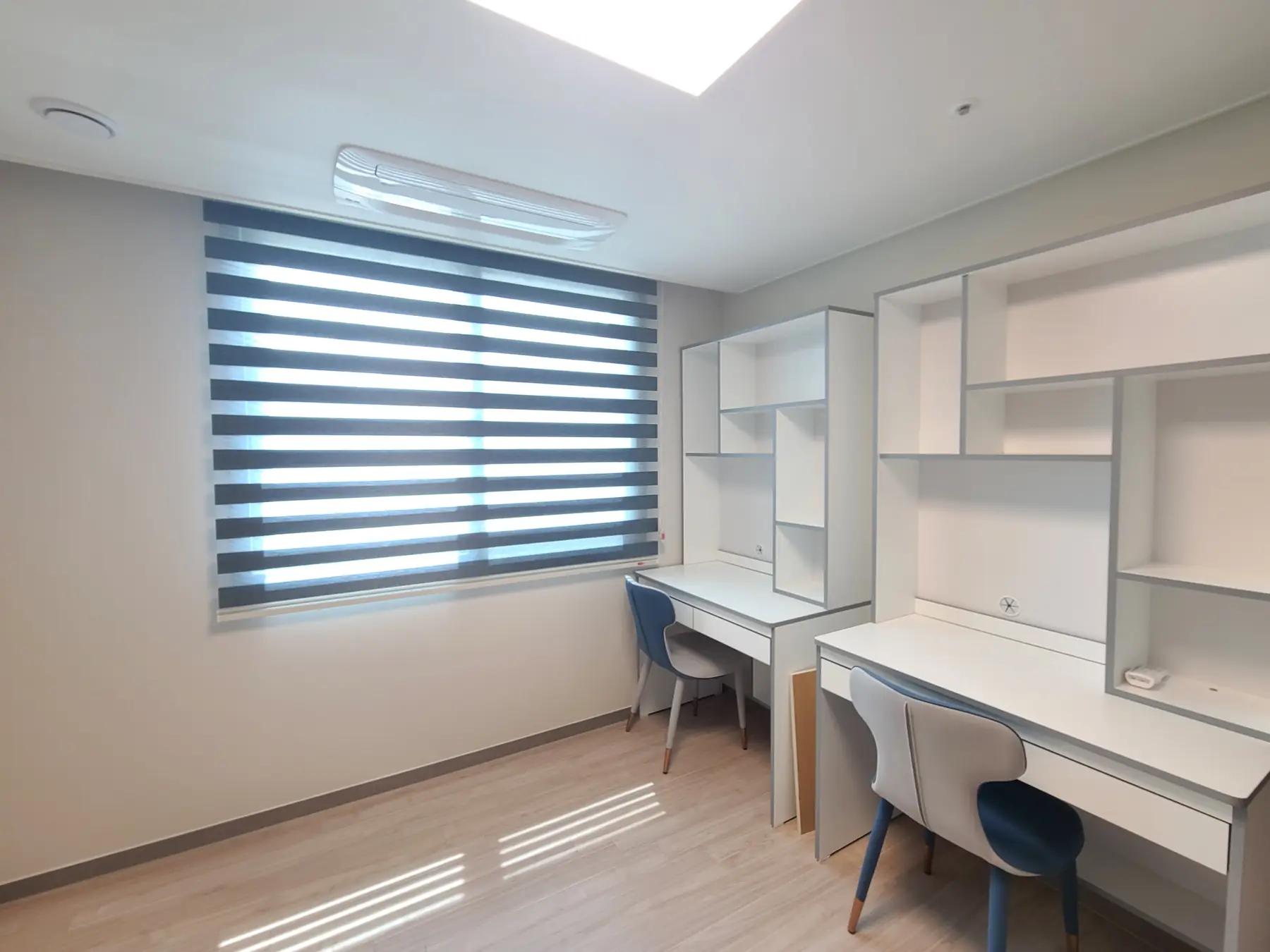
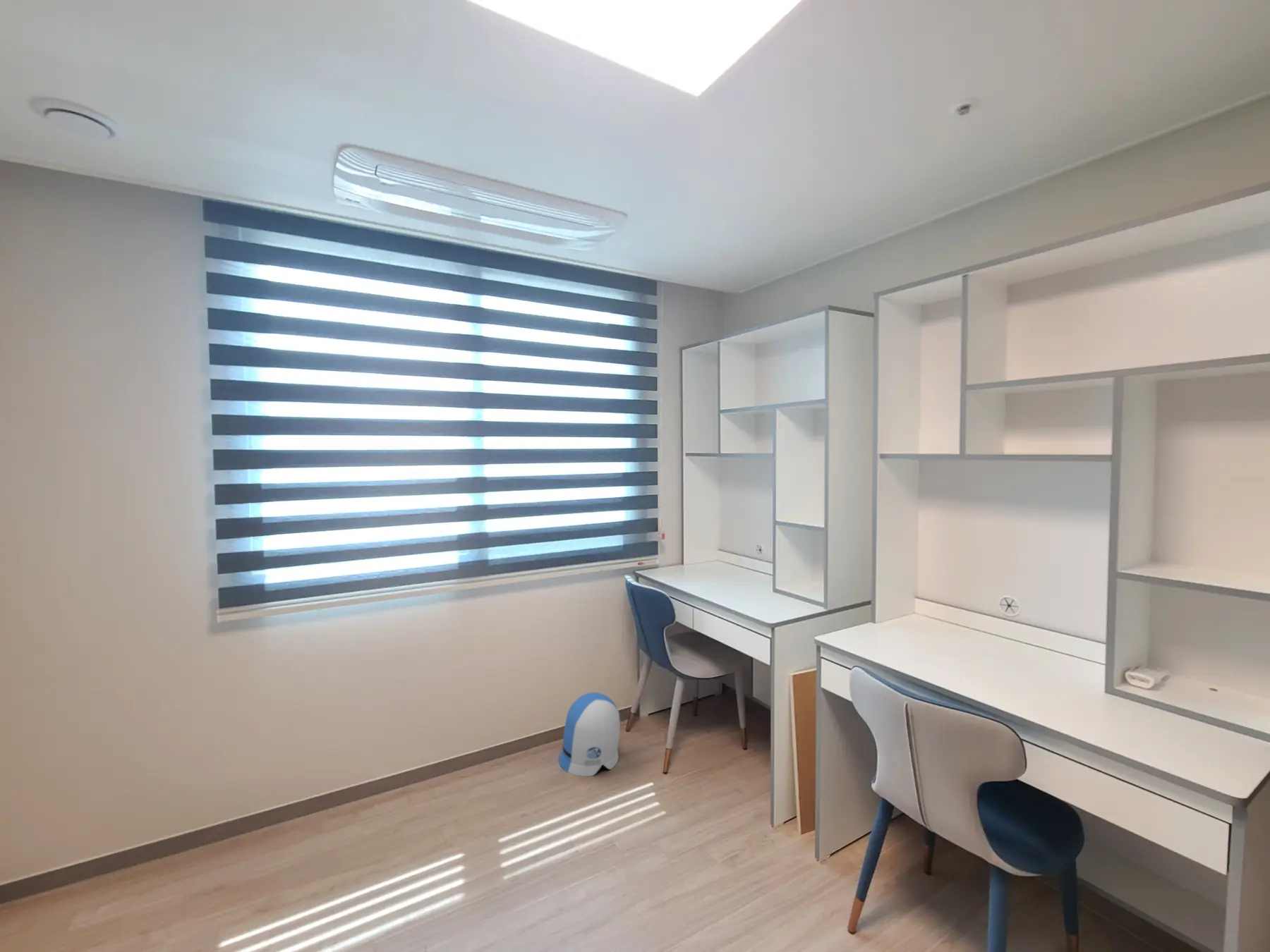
+ sun visor [558,692,621,777]
